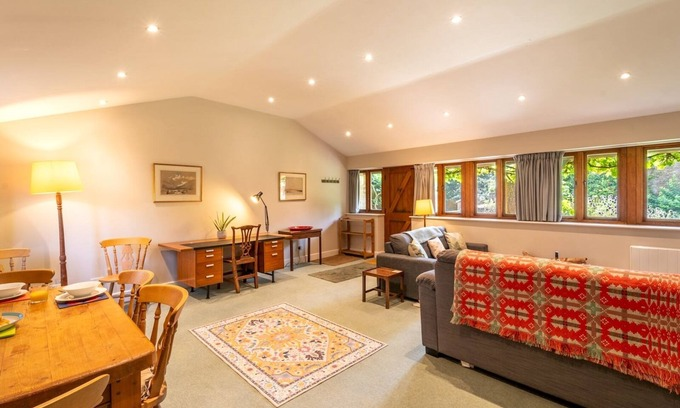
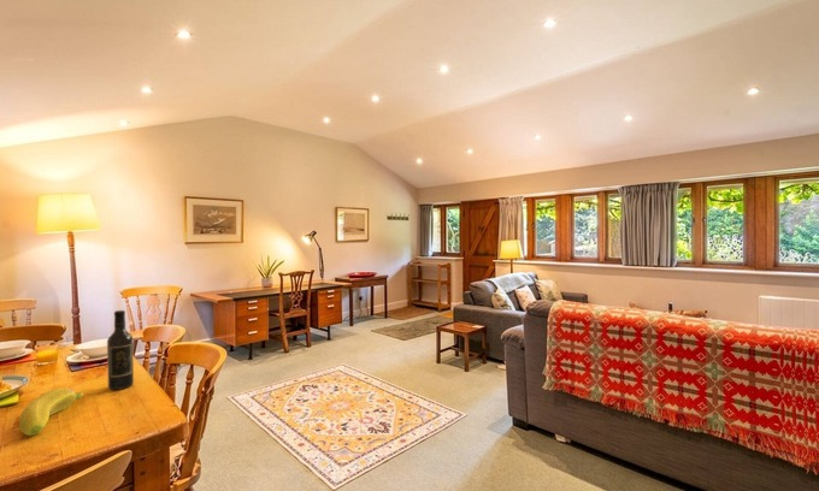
+ fruit [18,388,84,437]
+ wine bottle [106,309,135,391]
